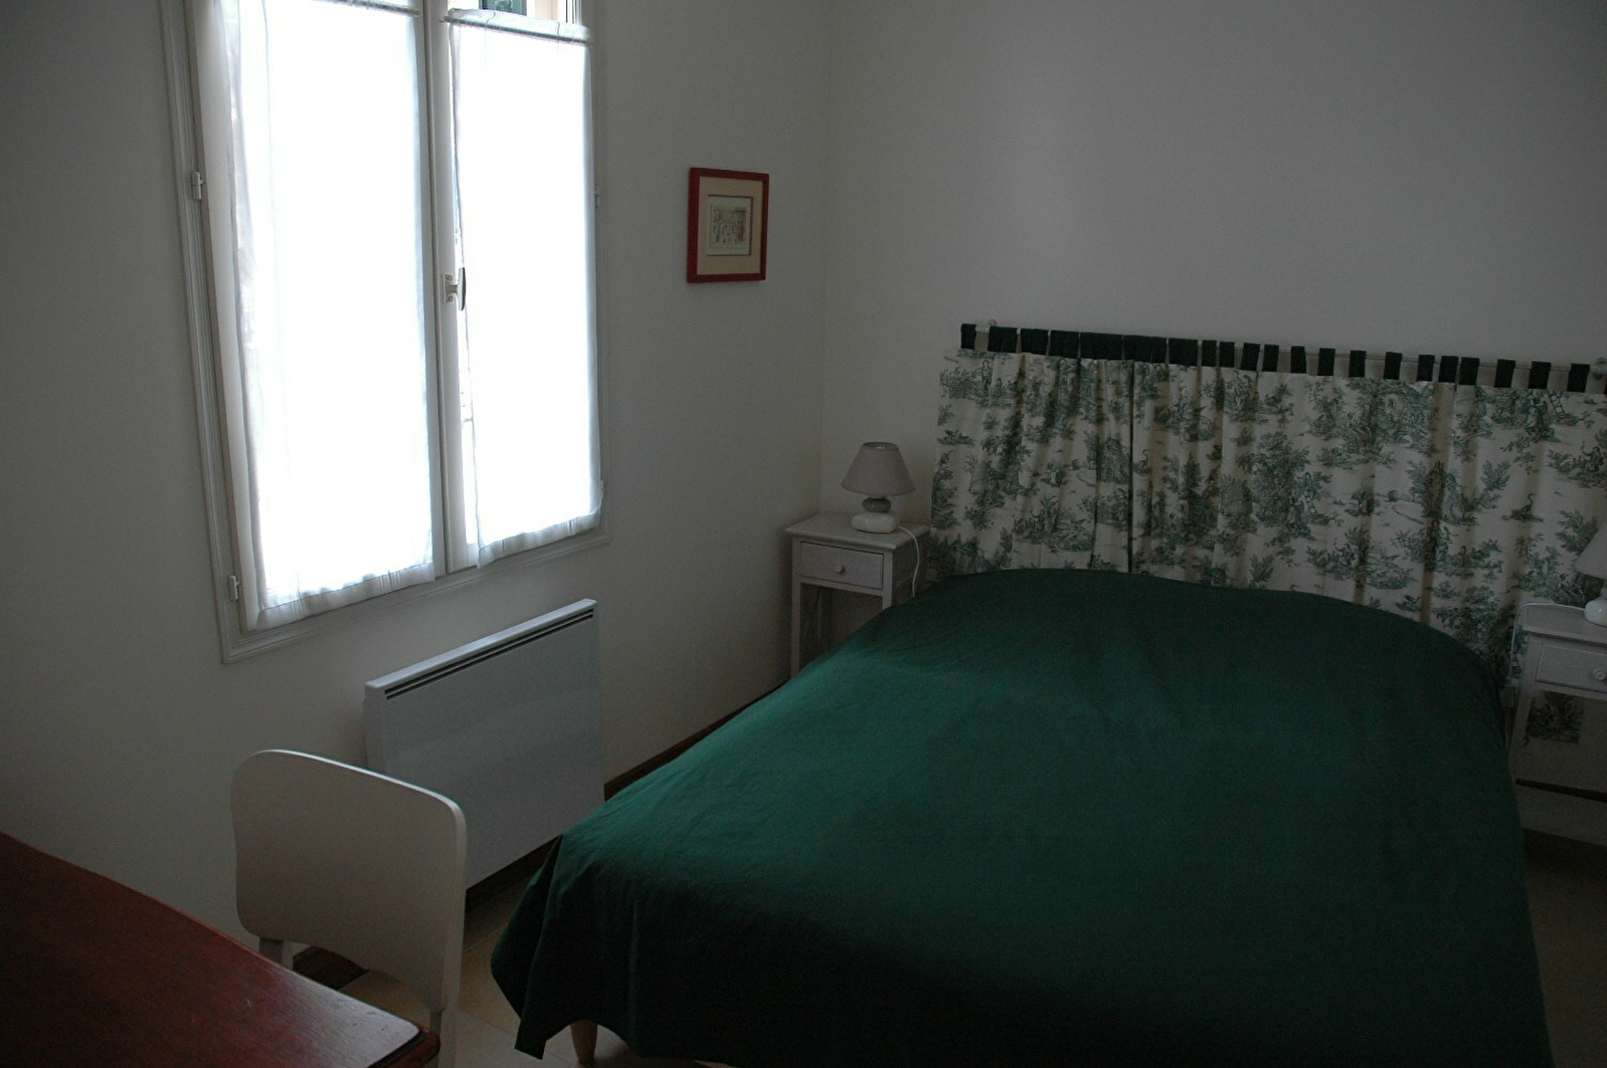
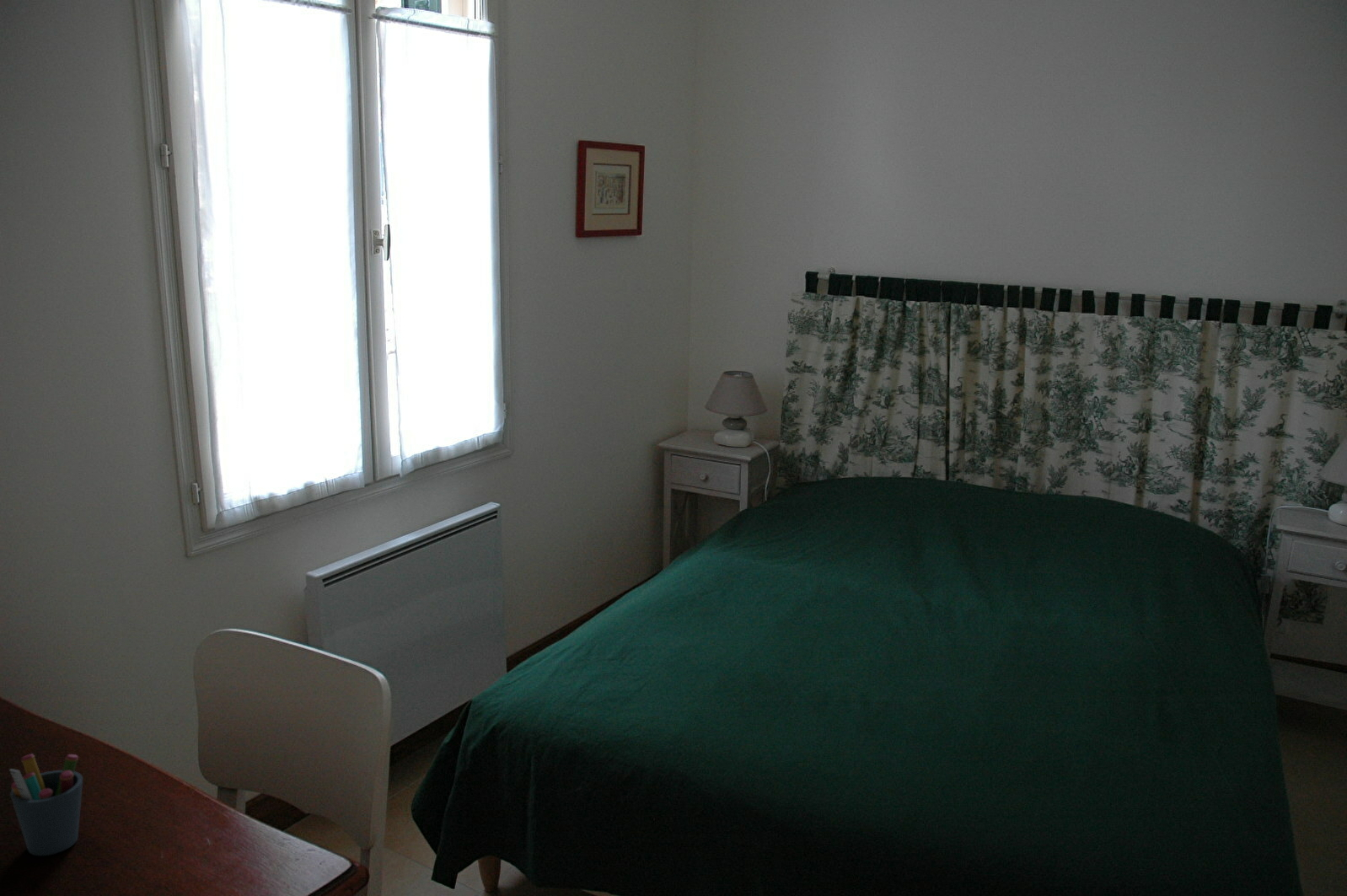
+ pen holder [8,753,83,856]
